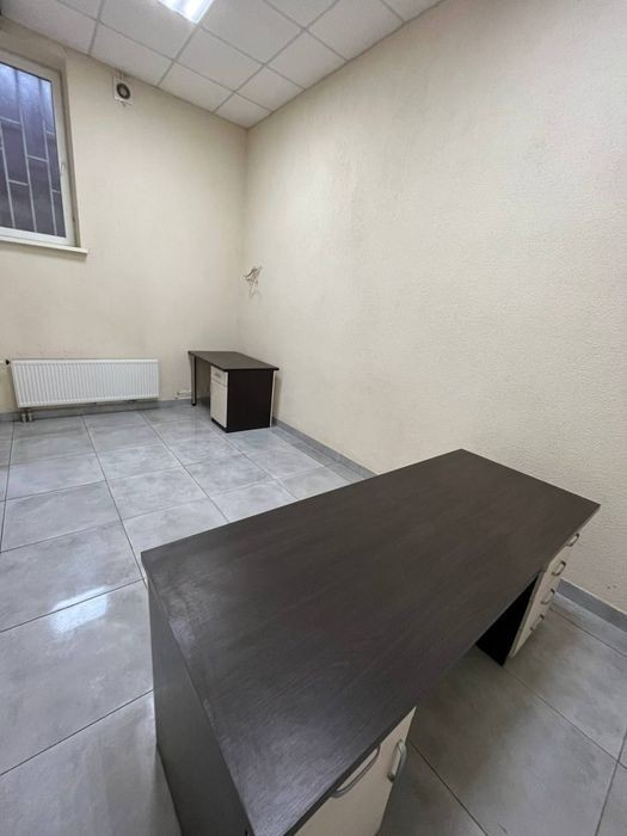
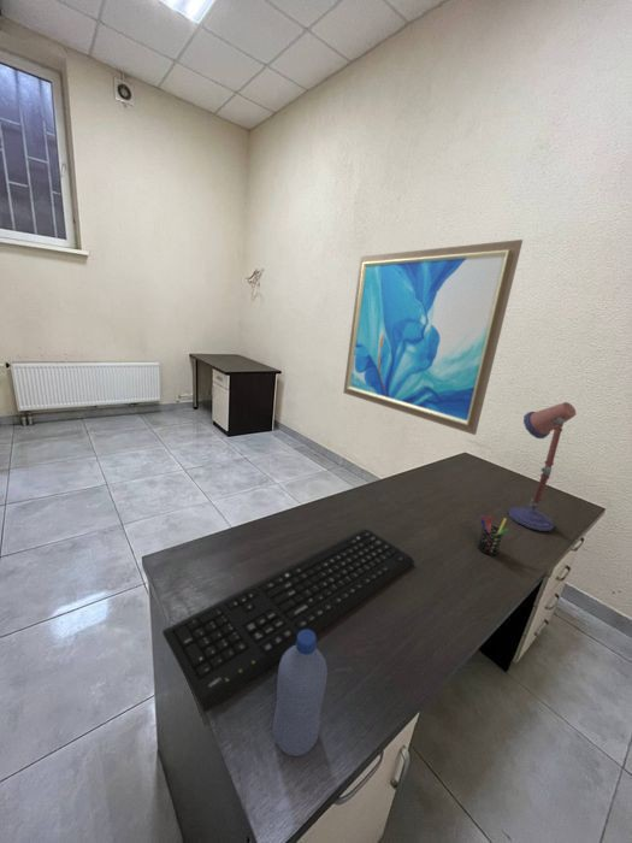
+ desk lamp [507,401,577,532]
+ water bottle [272,630,329,757]
+ pen holder [476,514,509,556]
+ wall art [342,238,524,436]
+ keyboard [161,527,415,714]
